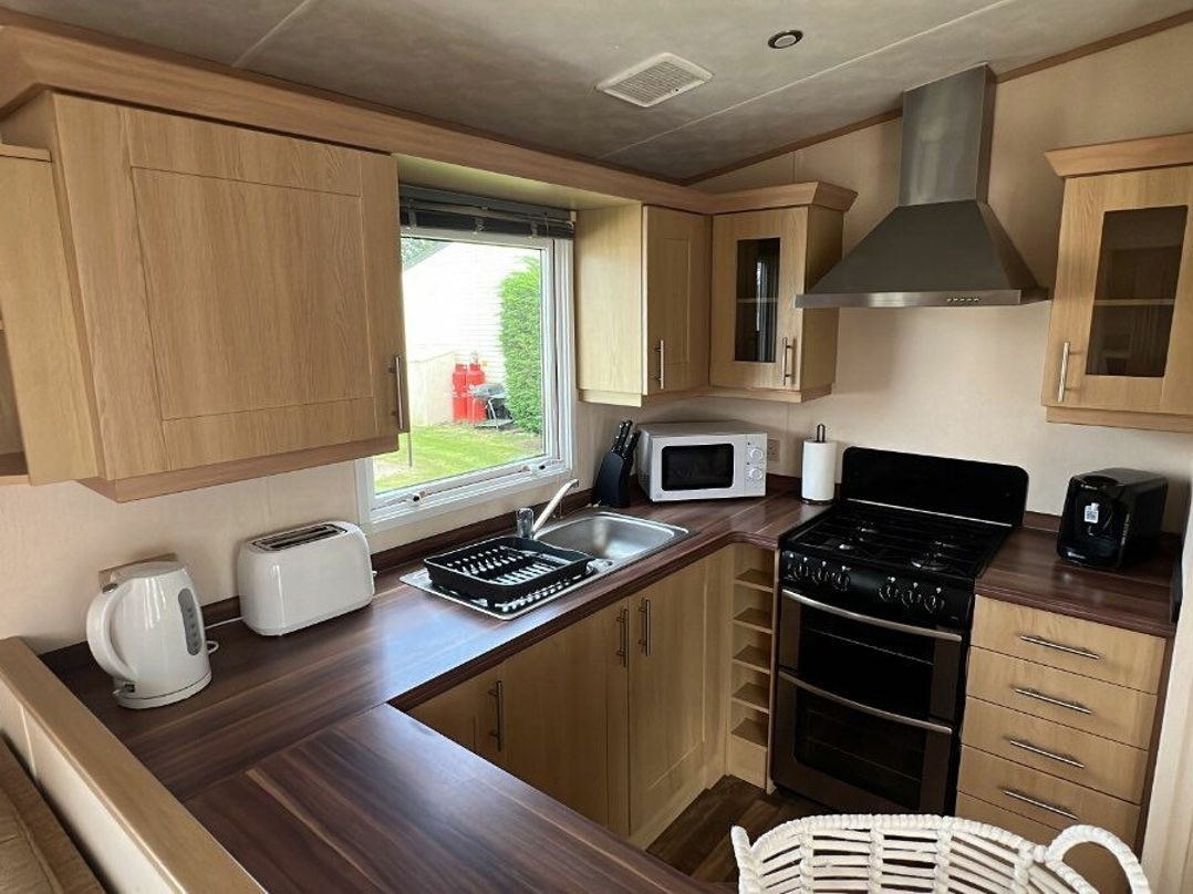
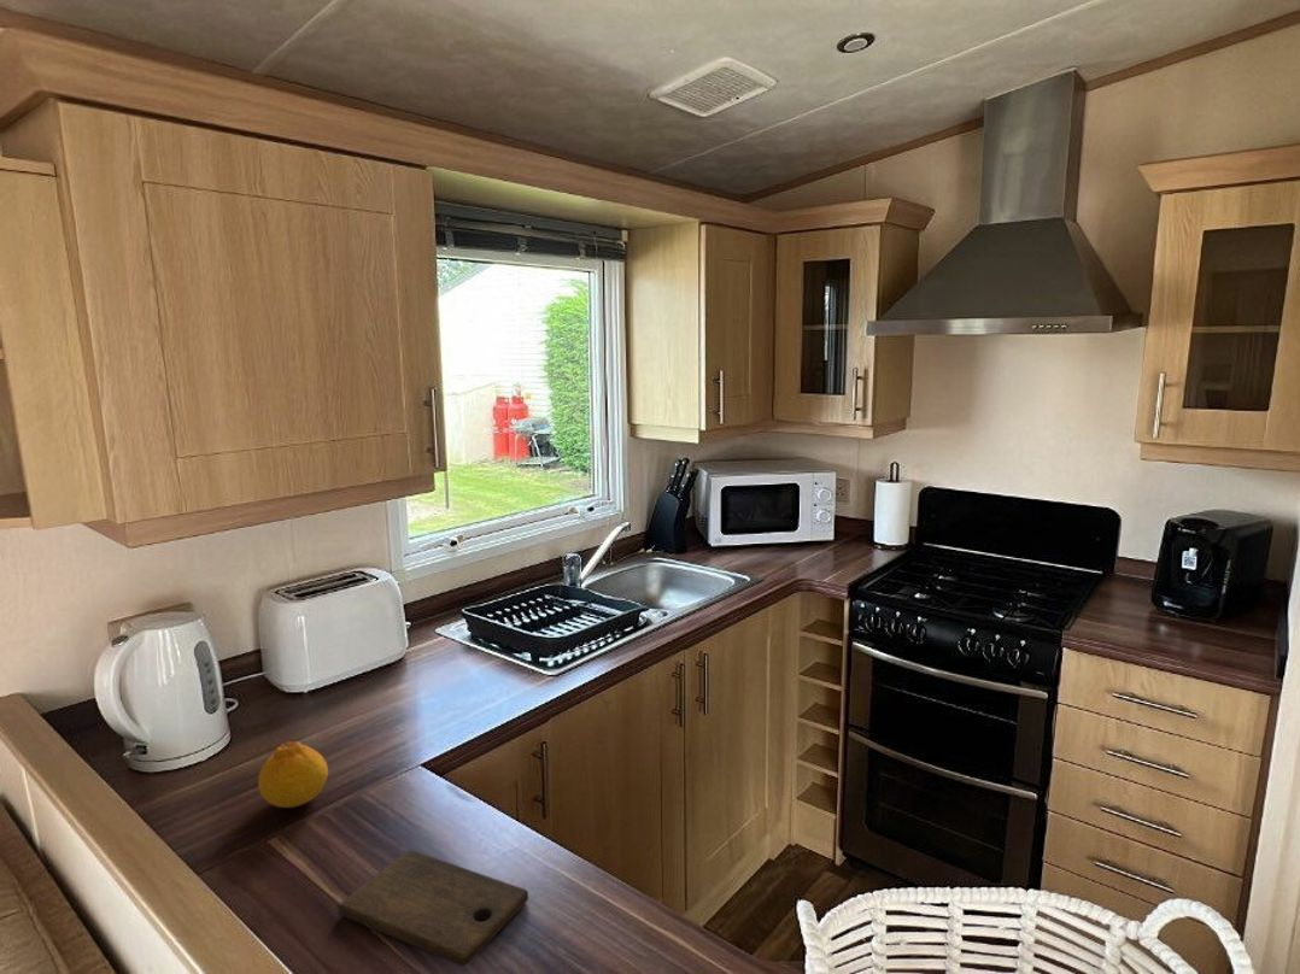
+ cutting board [338,849,529,968]
+ fruit [257,740,329,809]
